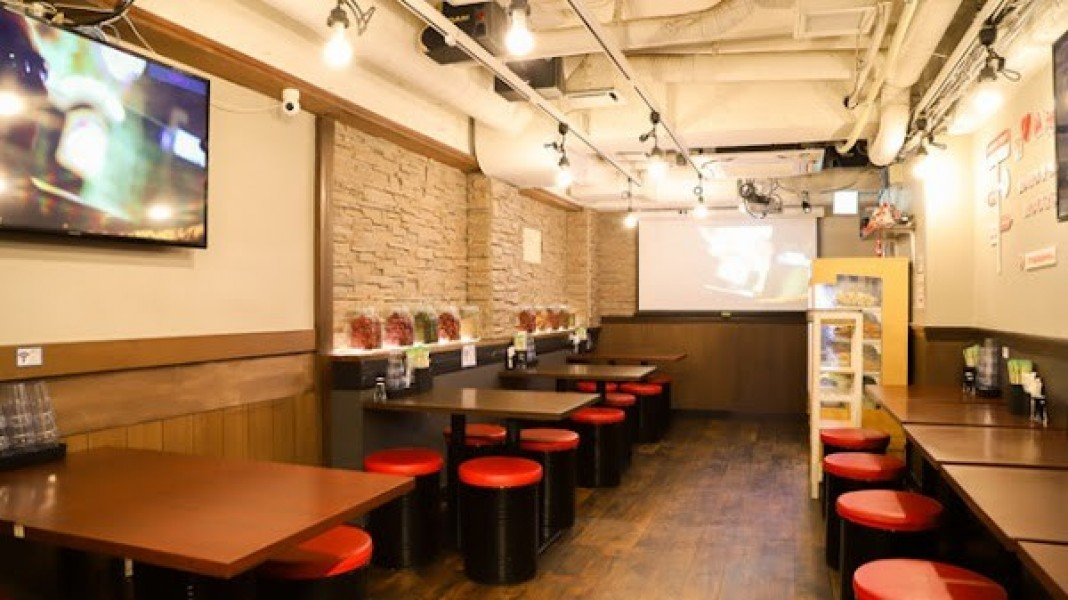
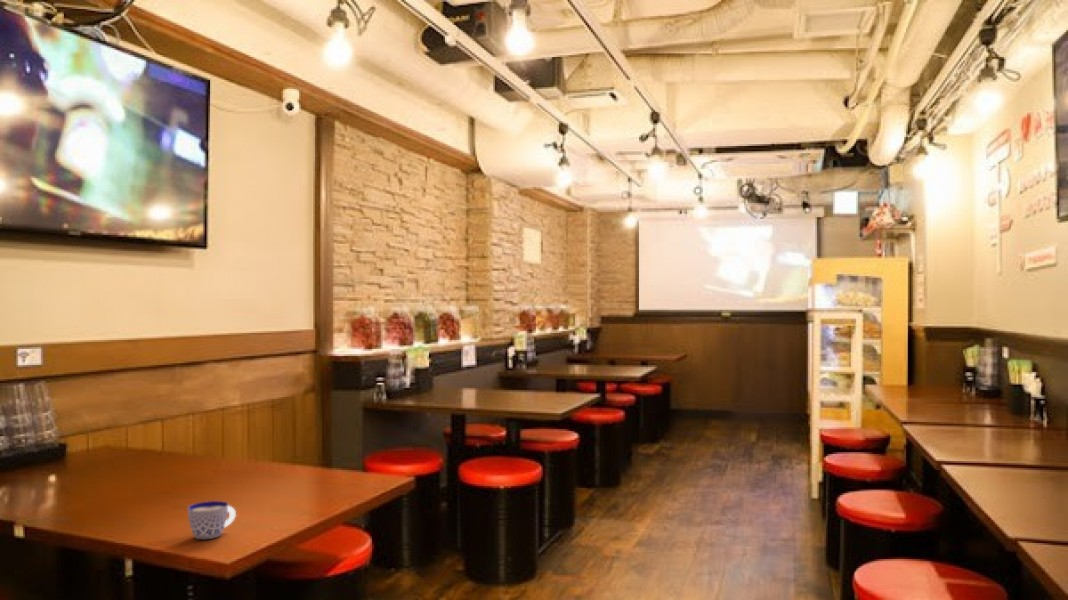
+ cup [187,500,237,540]
